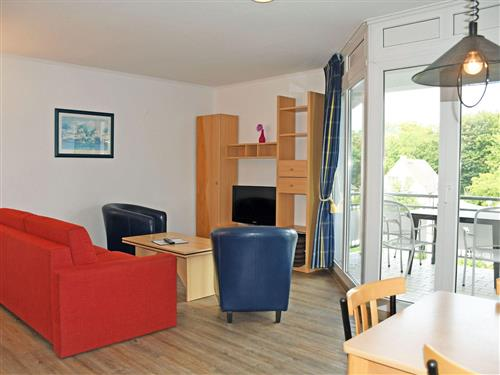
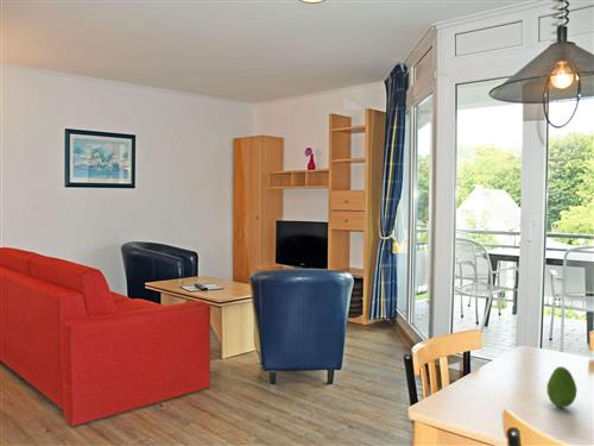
+ fruit [546,365,579,409]
